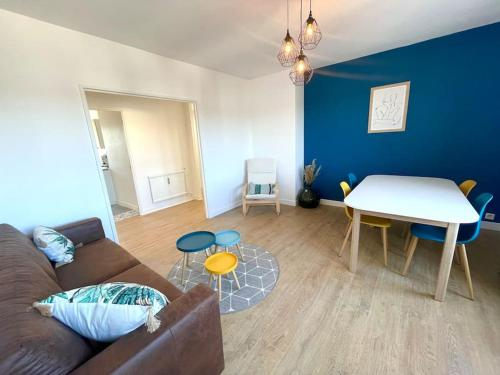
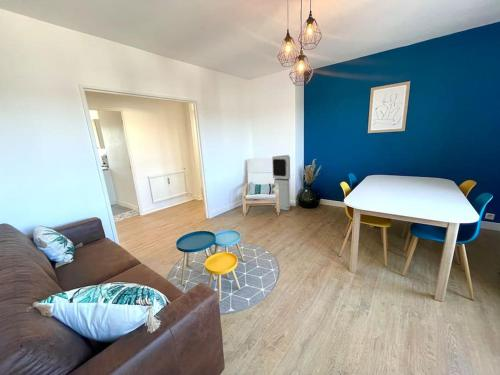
+ air purifier [271,154,291,211]
